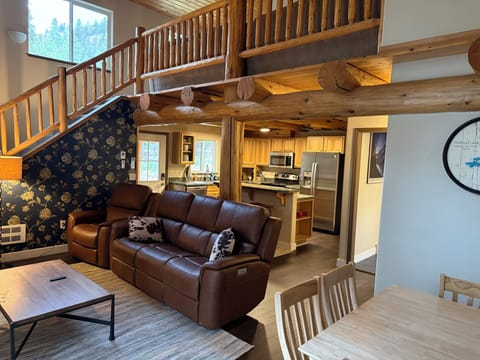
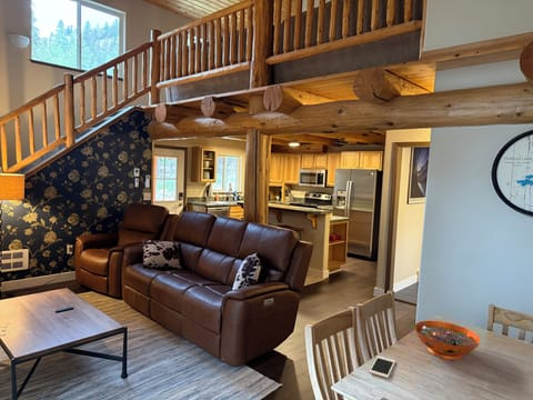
+ cell phone [369,356,396,379]
+ decorative bowl [414,320,481,361]
